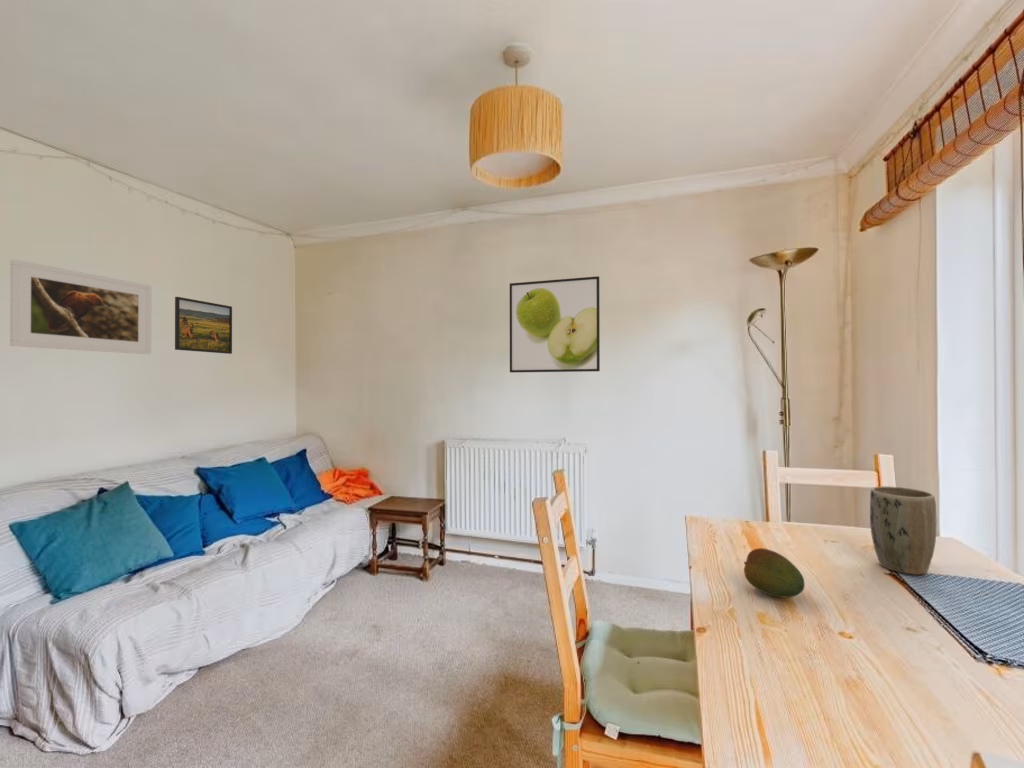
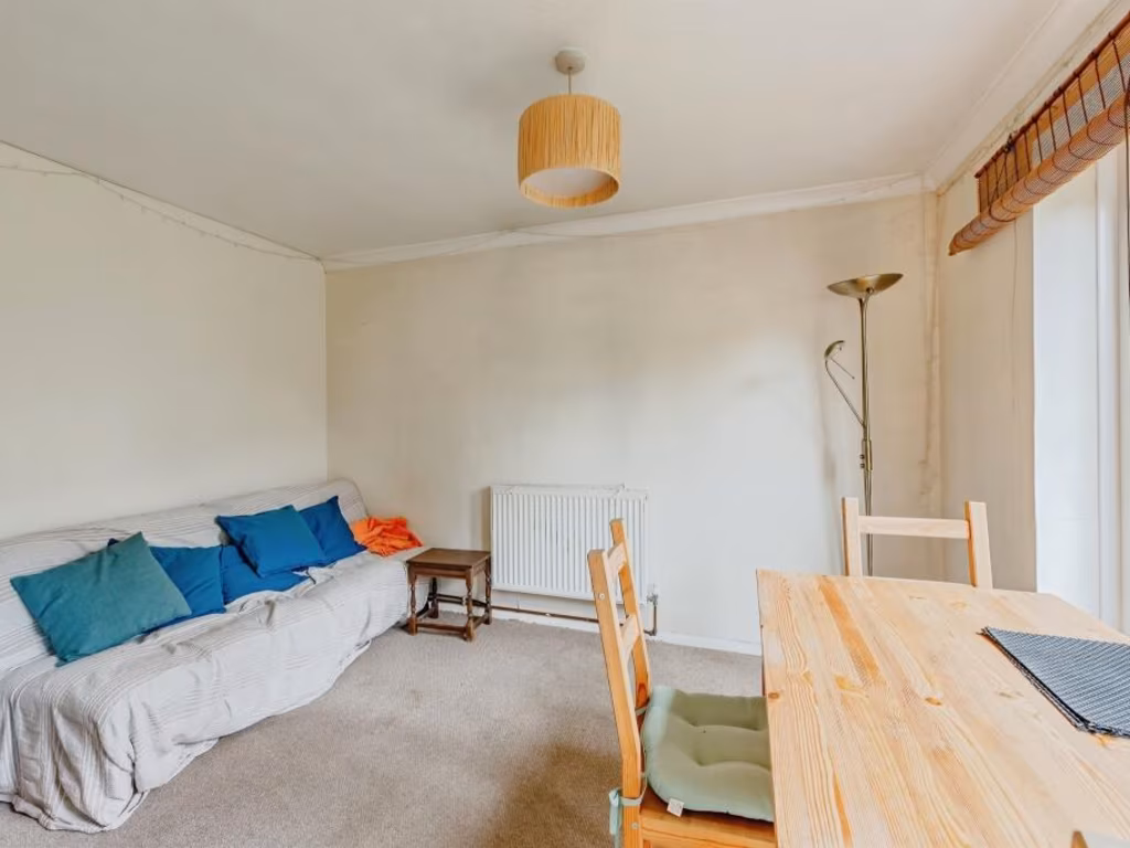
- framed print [9,258,152,355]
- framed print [509,275,601,373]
- fruit [743,547,806,598]
- plant pot [869,485,938,576]
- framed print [174,296,233,355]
